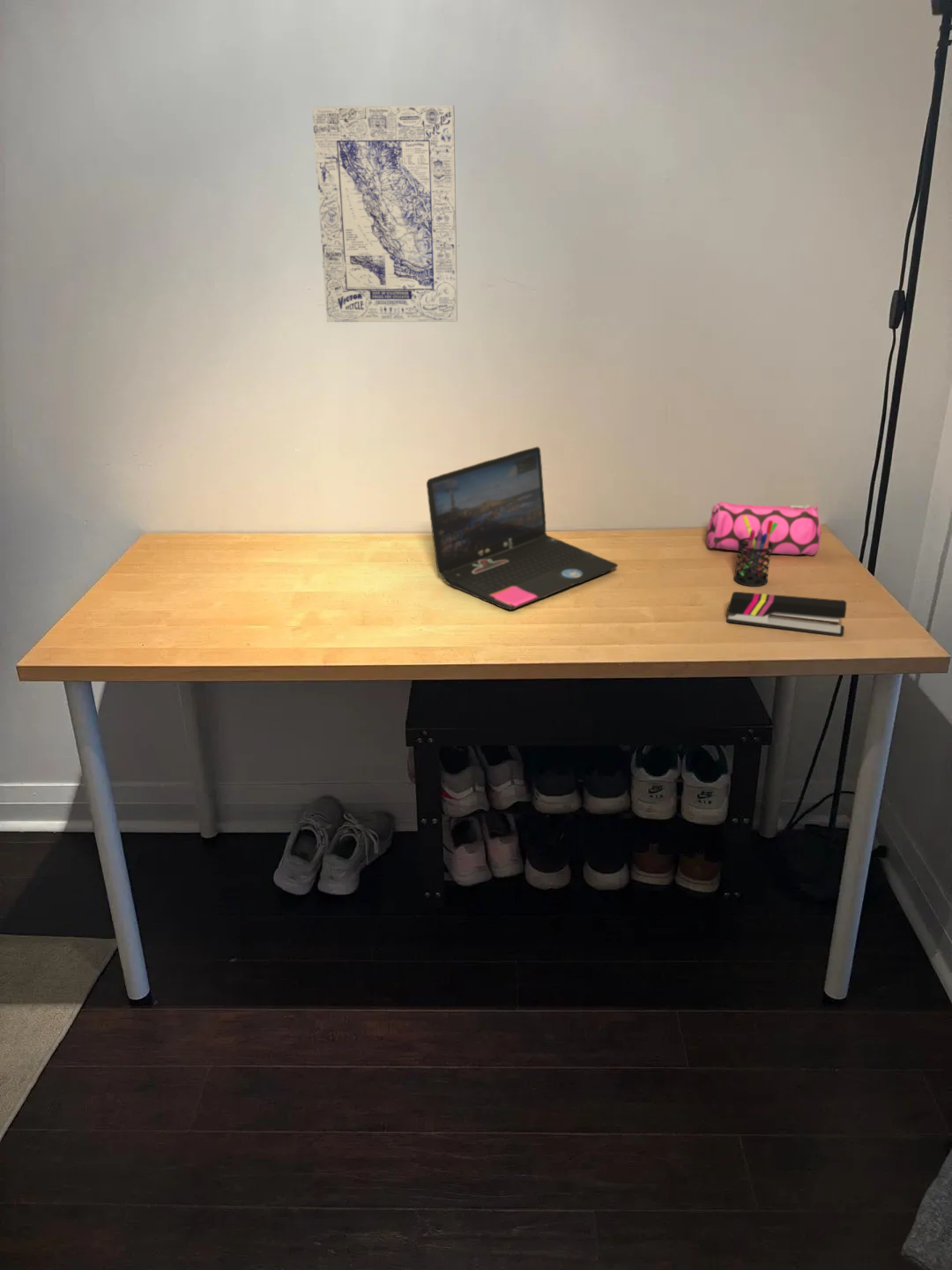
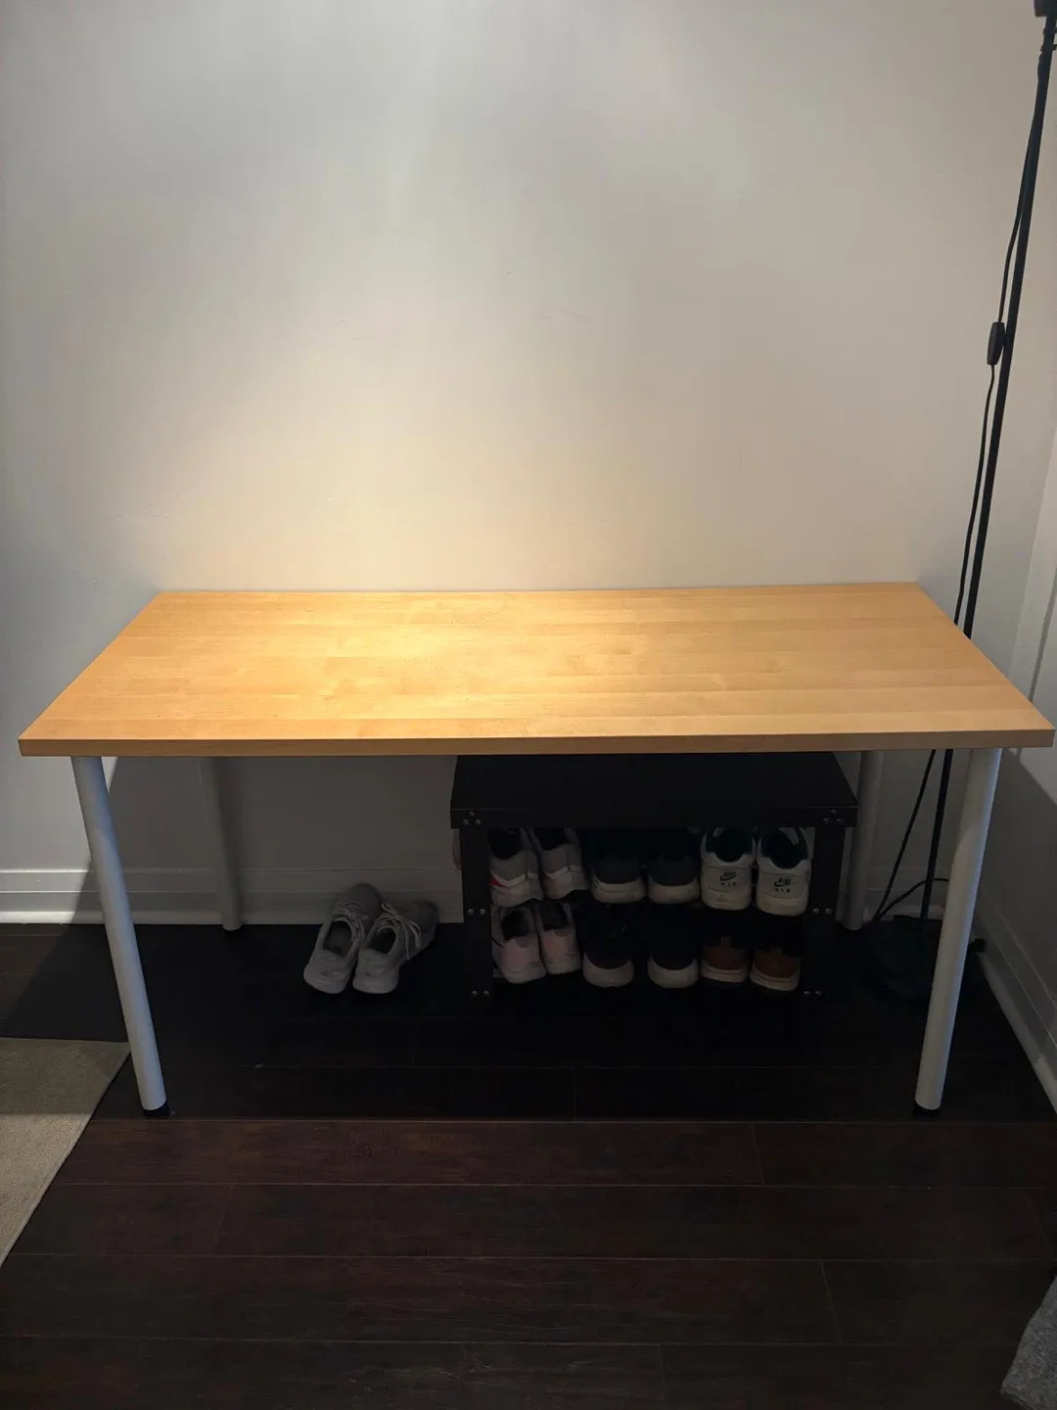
- pen holder [733,515,778,587]
- laptop [426,446,619,610]
- stapler [726,591,847,638]
- wall art [311,104,458,323]
- pencil case [706,501,822,557]
